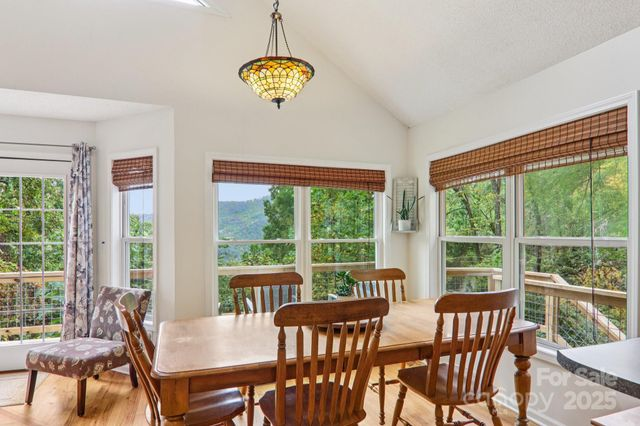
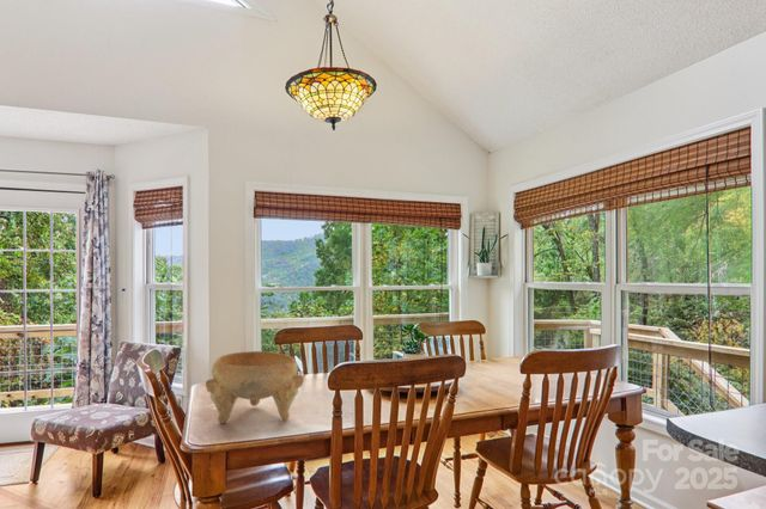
+ decorative bowl [205,350,305,425]
